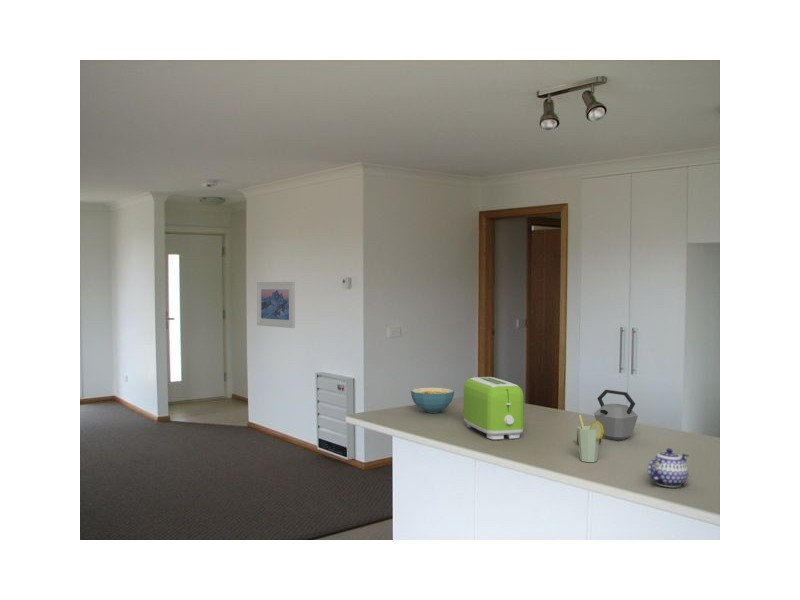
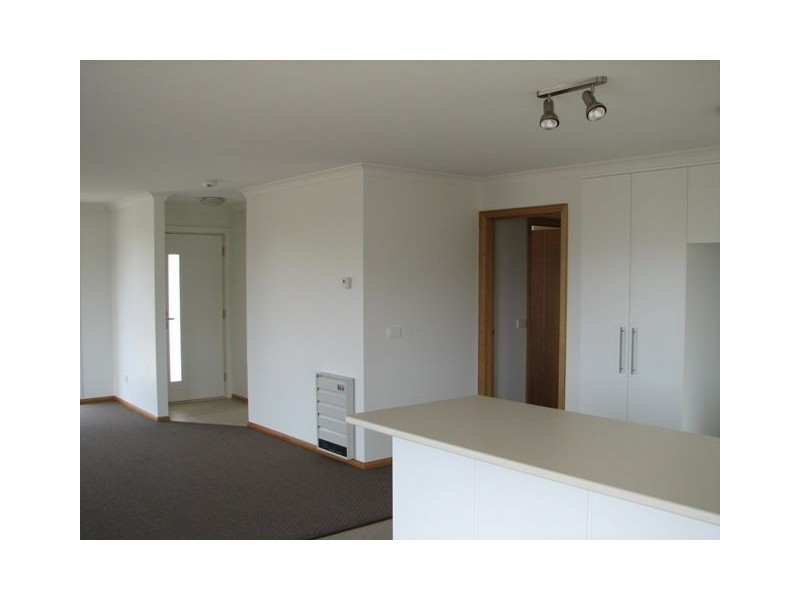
- toaster [463,376,525,440]
- teapot [647,448,690,488]
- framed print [256,281,296,329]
- kettle [576,389,639,445]
- cereal bowl [410,387,455,414]
- cup [576,414,604,463]
